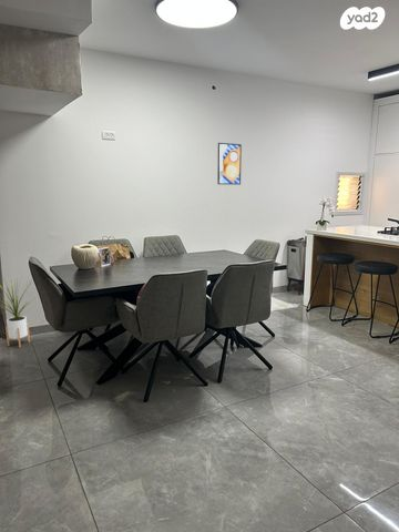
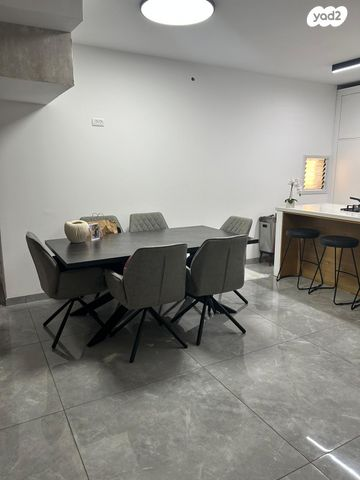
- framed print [216,142,243,186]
- house plant [0,276,37,348]
